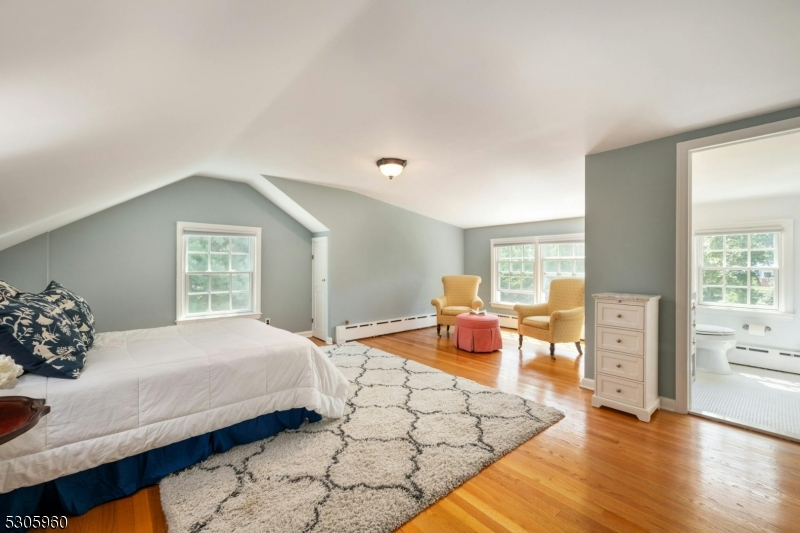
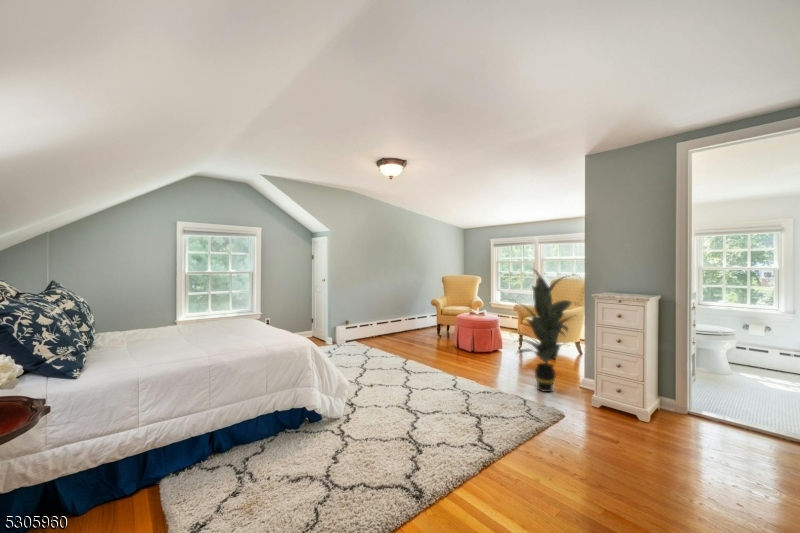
+ indoor plant [500,267,583,393]
